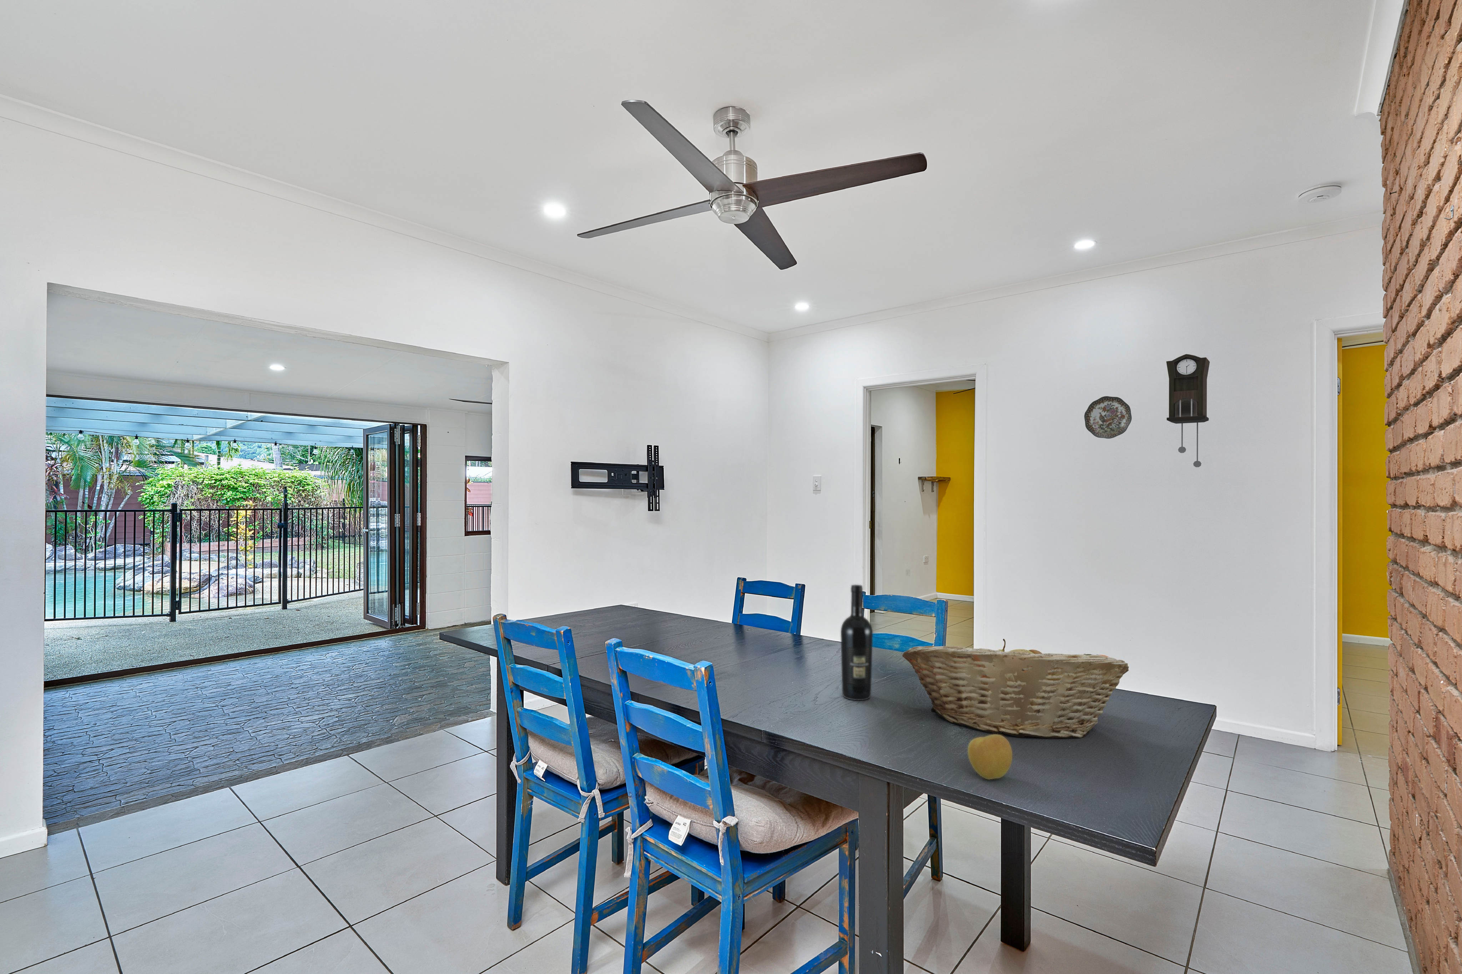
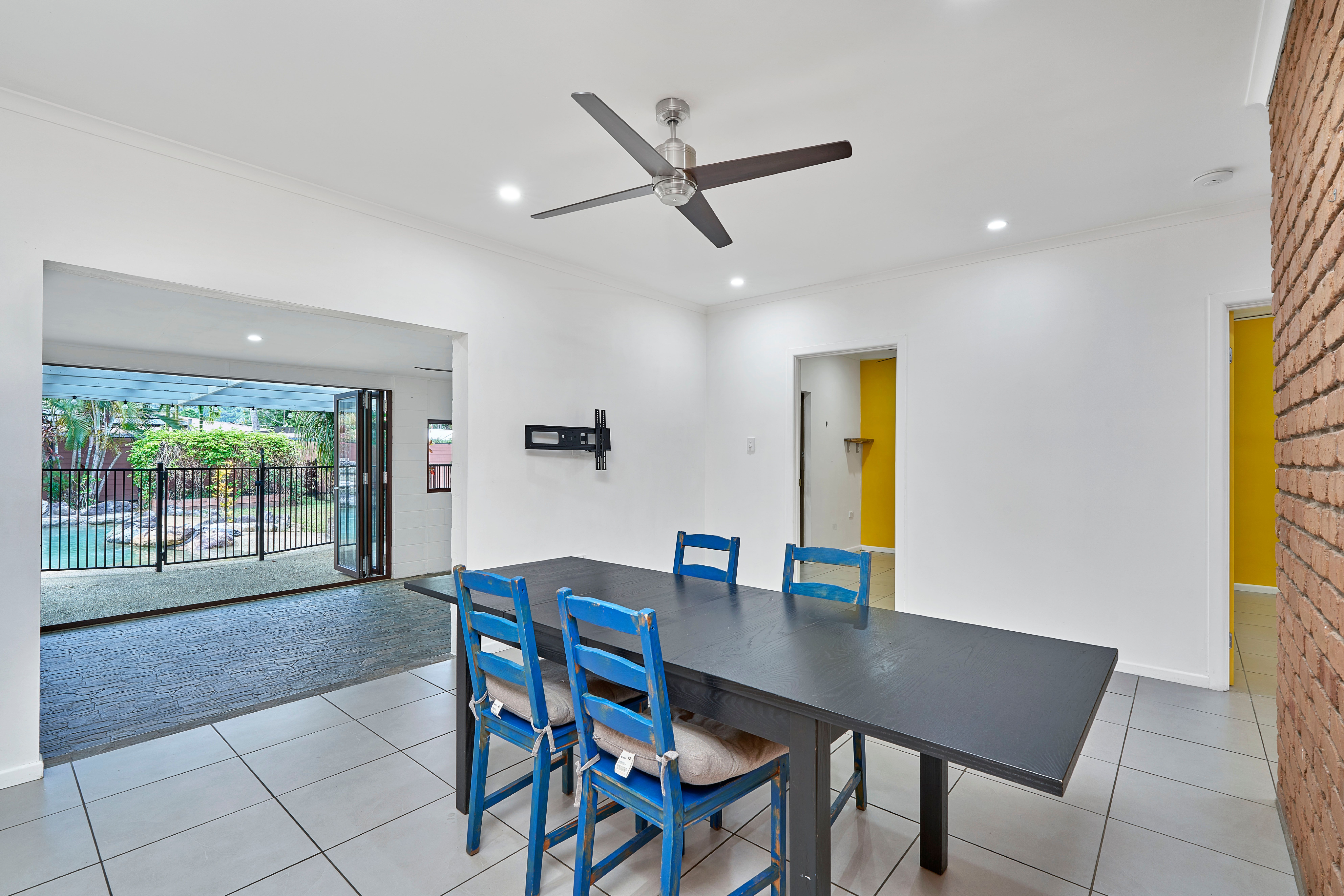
- apple [967,734,1013,781]
- decorative plate [1085,396,1132,439]
- wine bottle [840,585,874,700]
- pendulum clock [1166,353,1210,467]
- fruit basket [902,638,1129,739]
